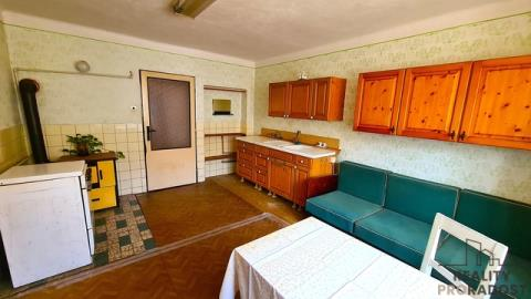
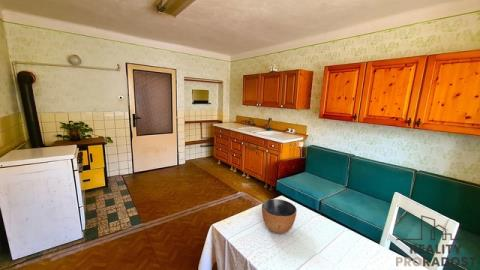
+ bowl [261,198,298,234]
